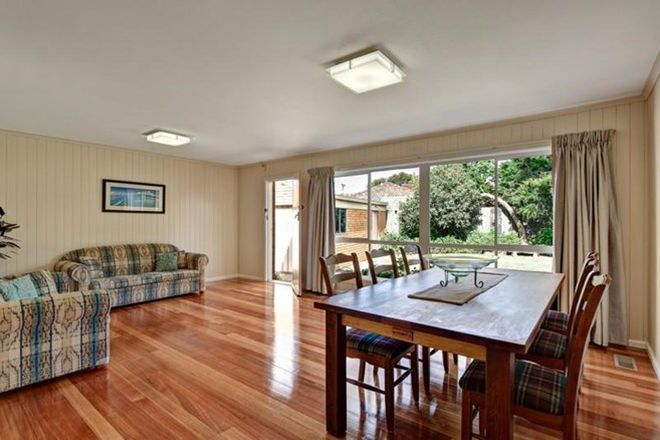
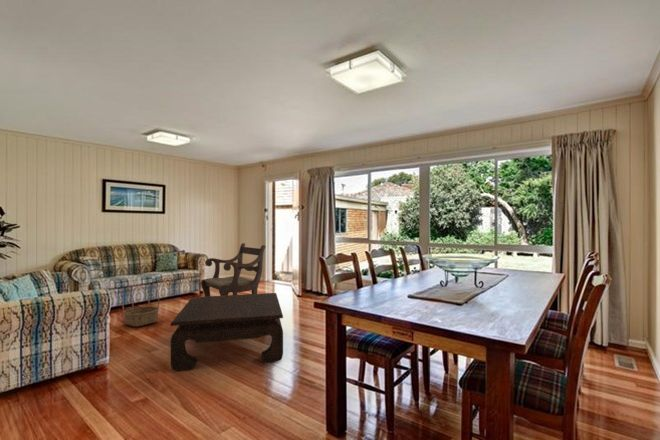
+ armchair [200,242,266,297]
+ basket [121,286,160,328]
+ coffee table [169,292,284,372]
